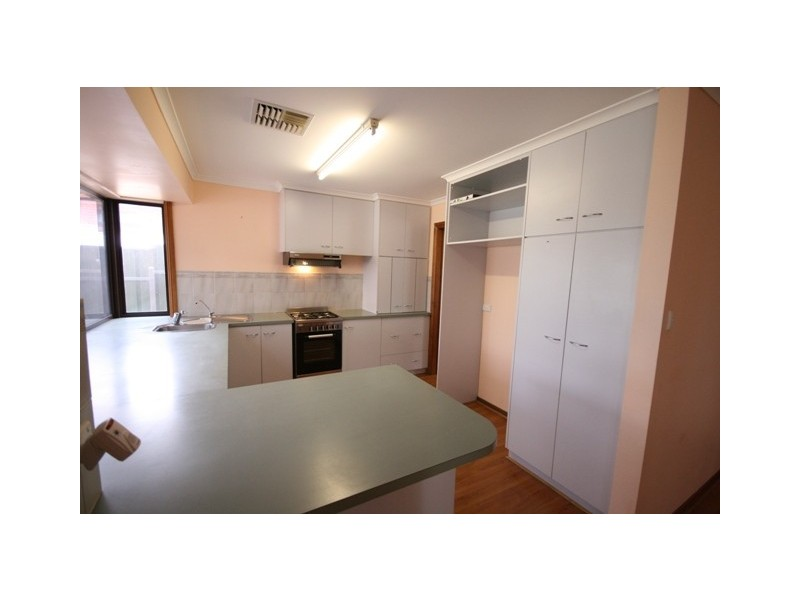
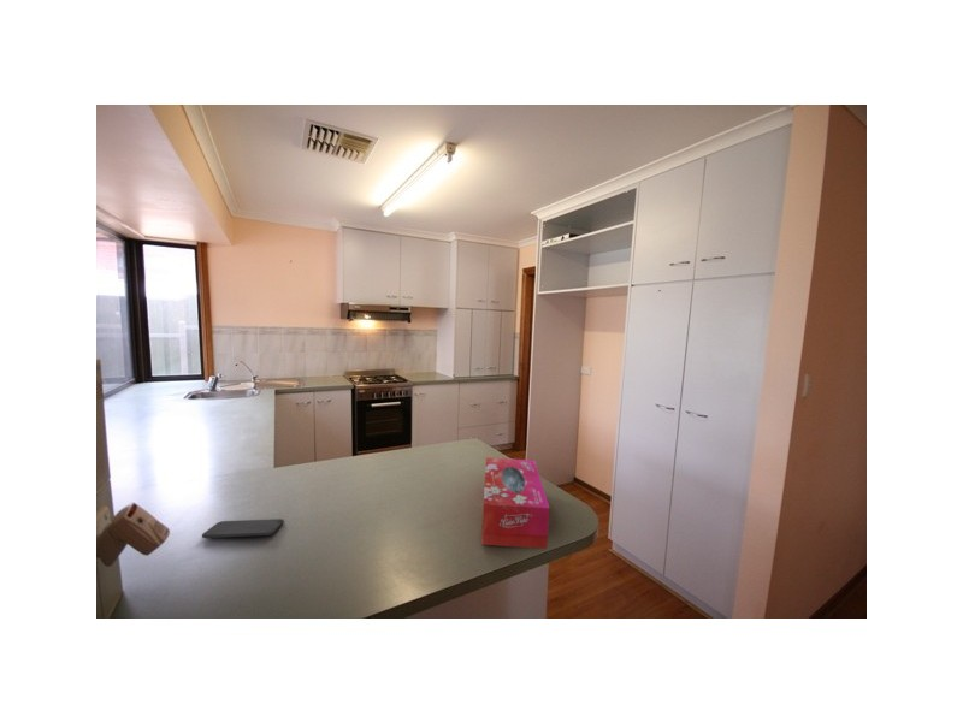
+ smartphone [201,517,285,539]
+ tissue box [480,456,550,550]
